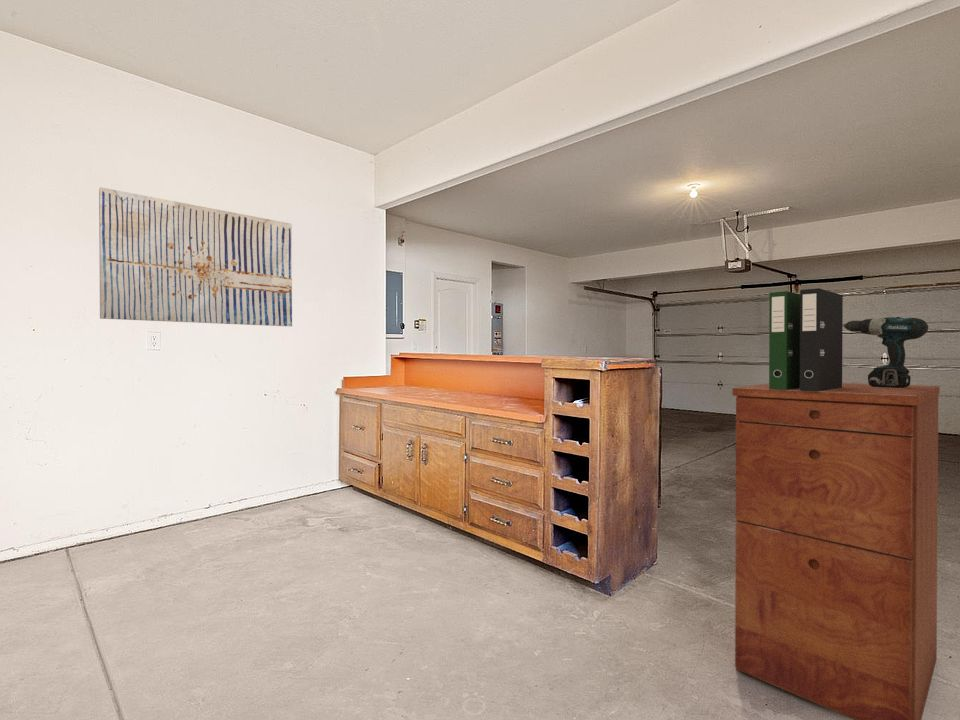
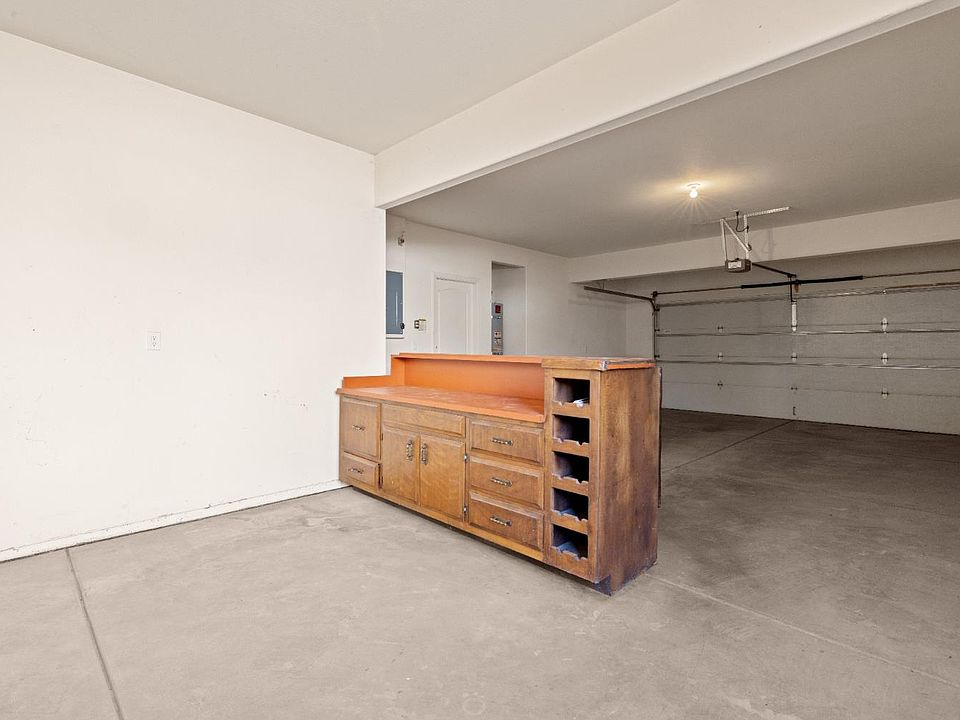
- binder [768,287,844,392]
- power drill [843,316,929,388]
- wall art [98,186,293,327]
- filing cabinet [732,382,941,720]
